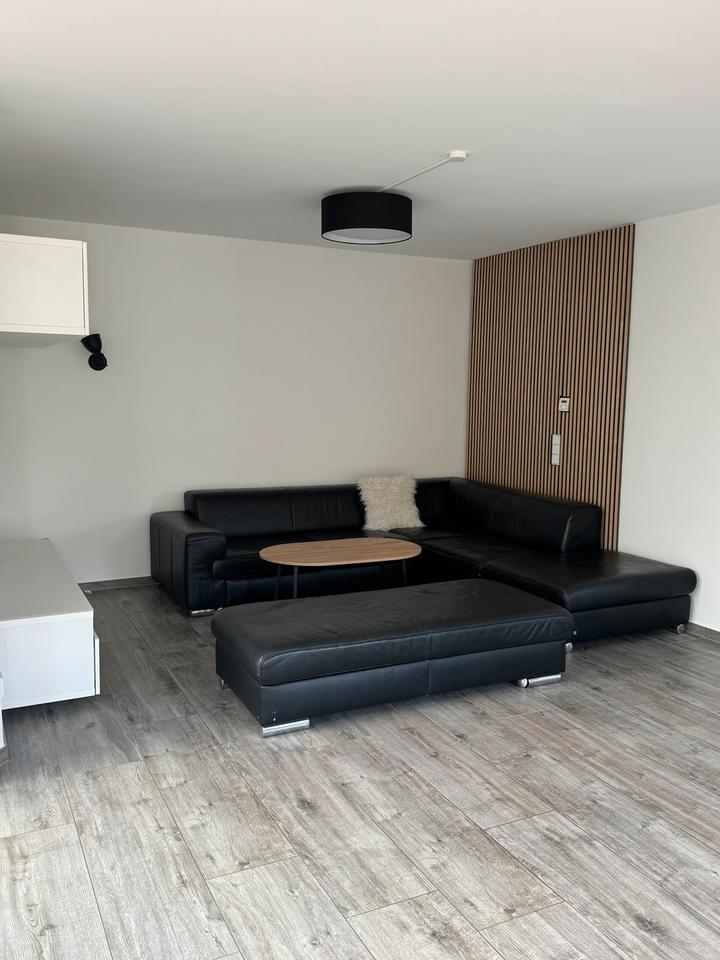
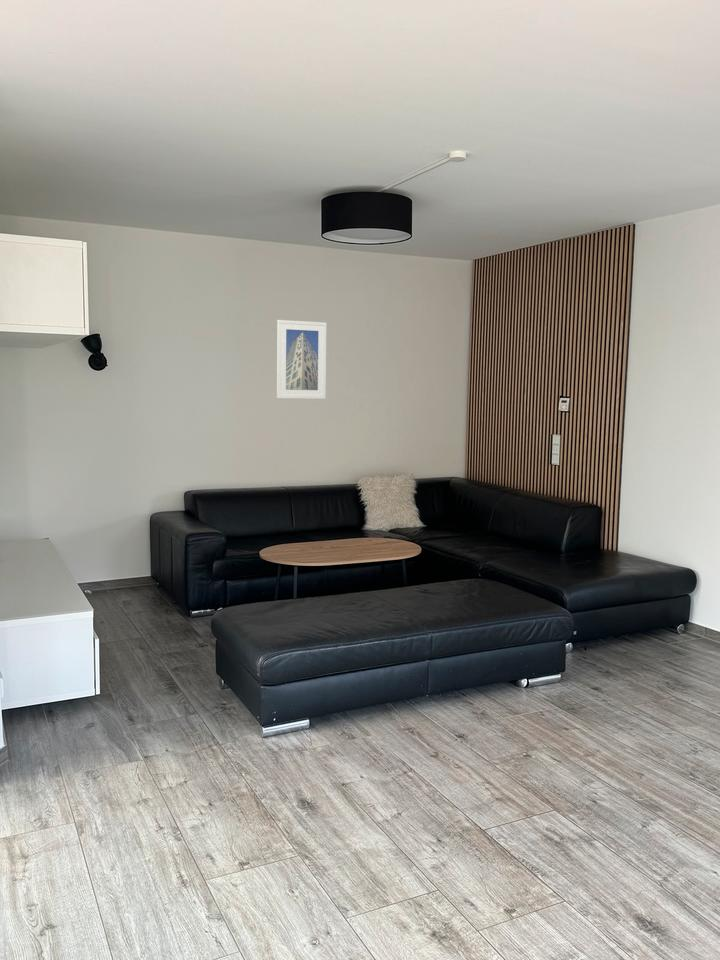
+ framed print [276,319,328,400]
